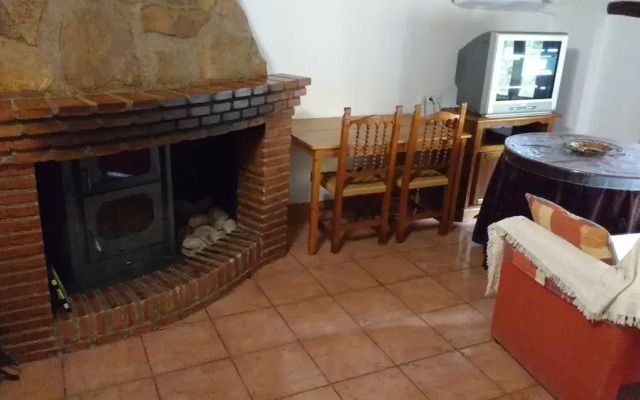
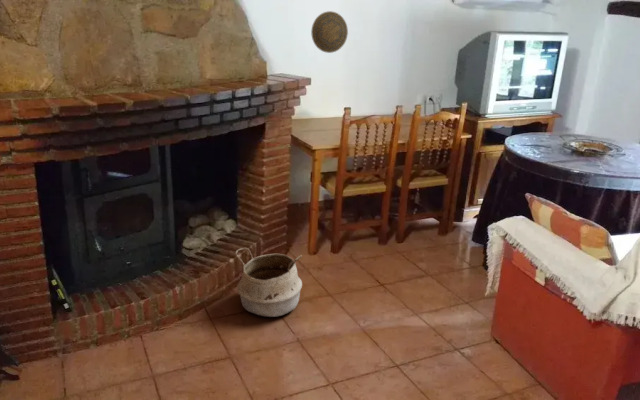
+ woven basket [235,247,303,318]
+ decorative plate [310,10,349,54]
